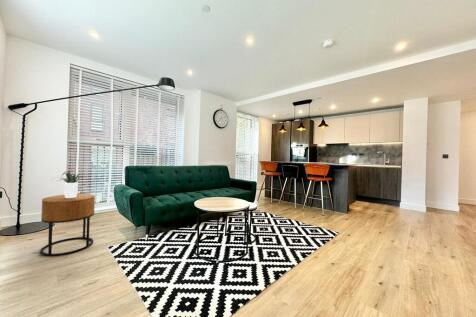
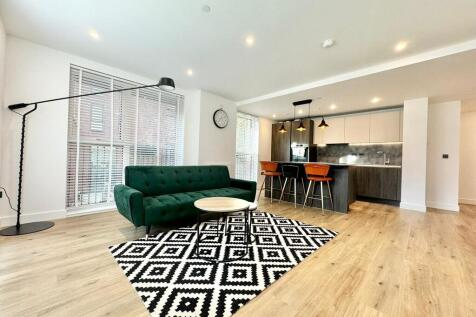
- side table [39,193,96,257]
- potted plant [50,170,88,198]
